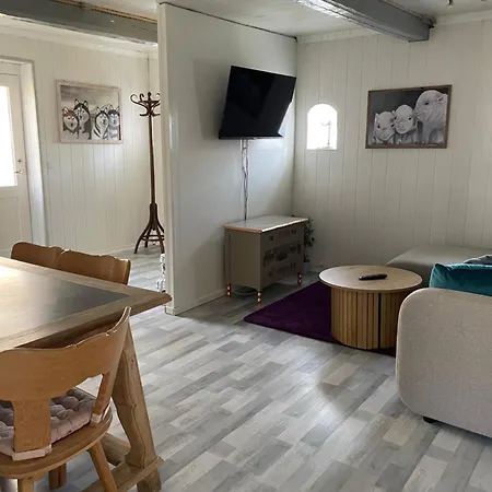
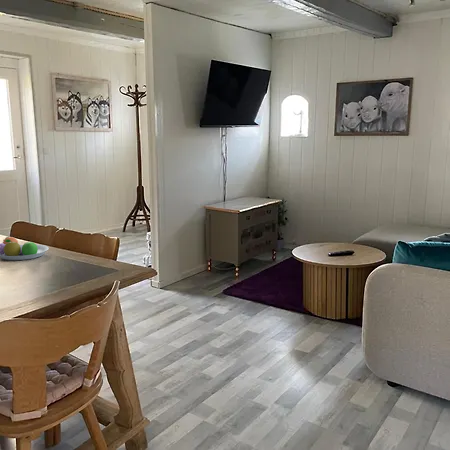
+ fruit bowl [0,236,50,261]
